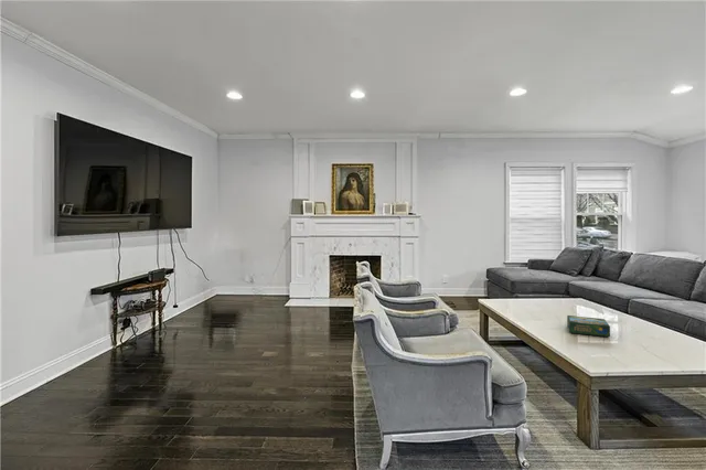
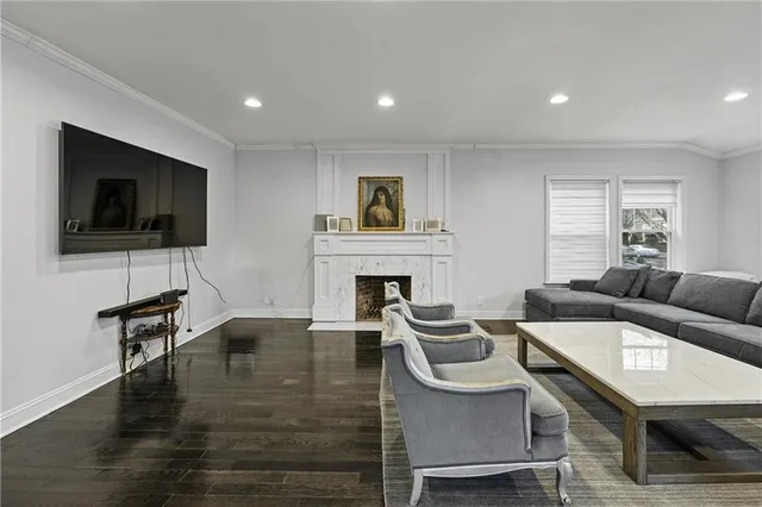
- board game [566,314,611,338]
